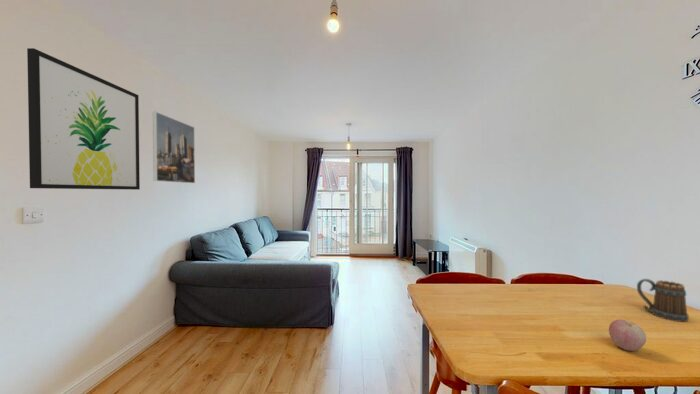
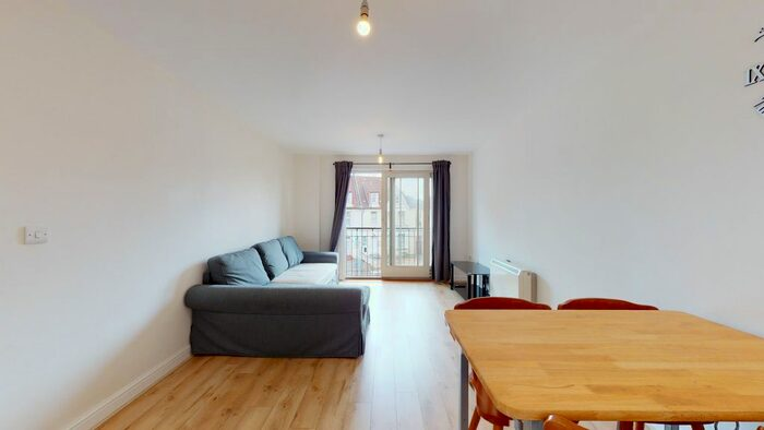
- wall art [26,47,141,191]
- mug [636,278,690,323]
- apple [608,318,647,352]
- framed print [152,111,196,184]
